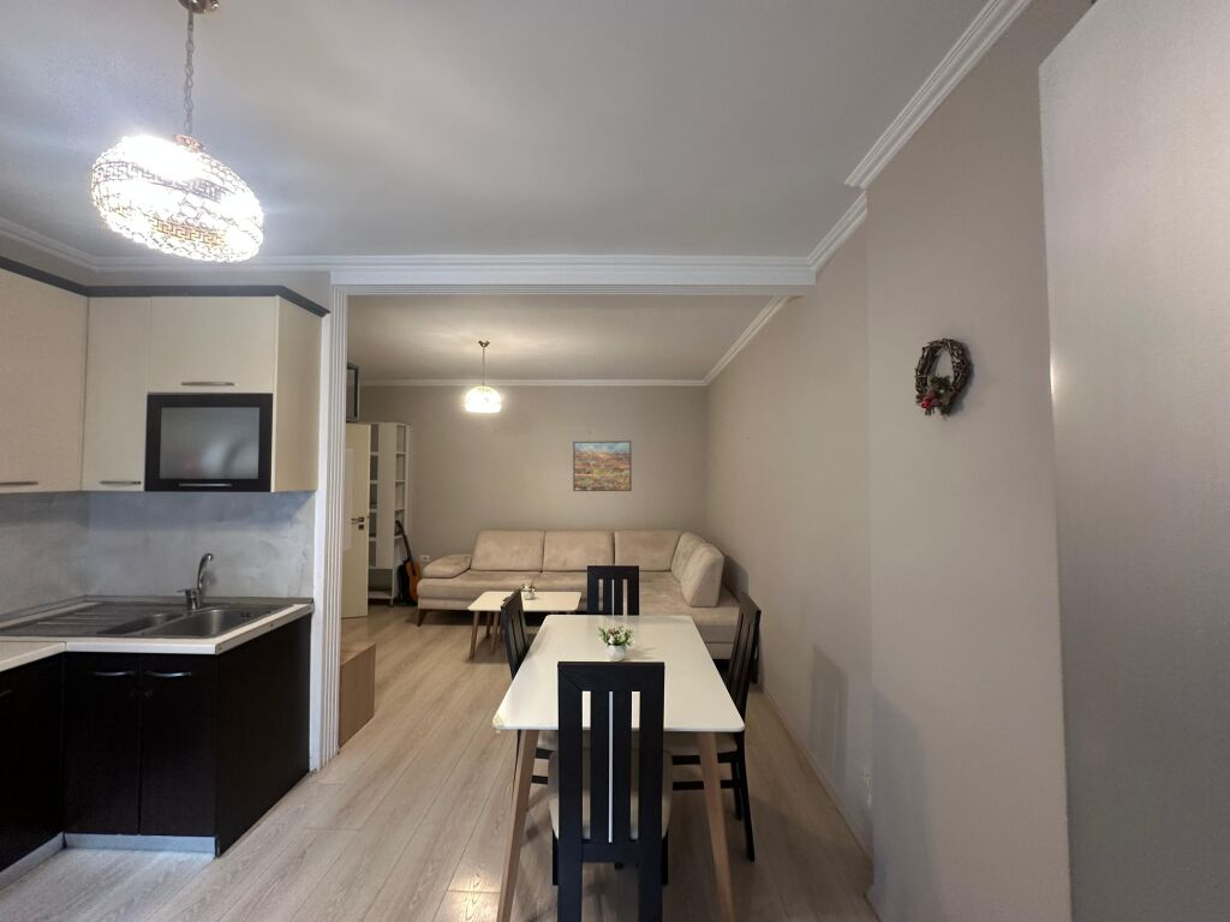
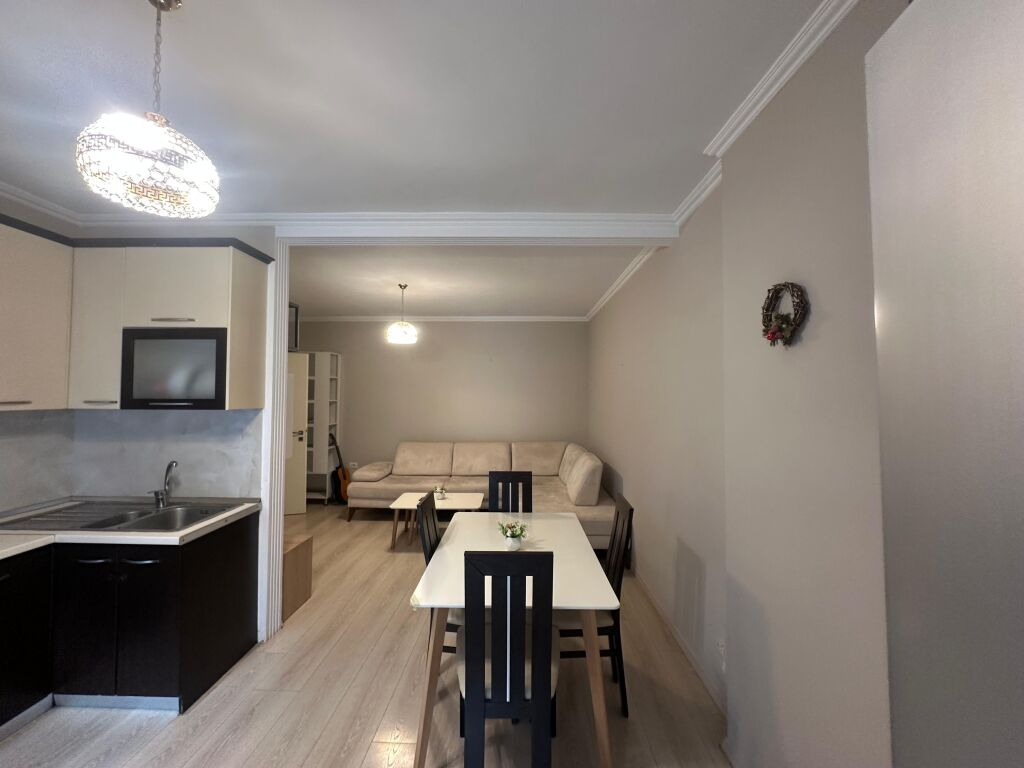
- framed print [572,439,633,492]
